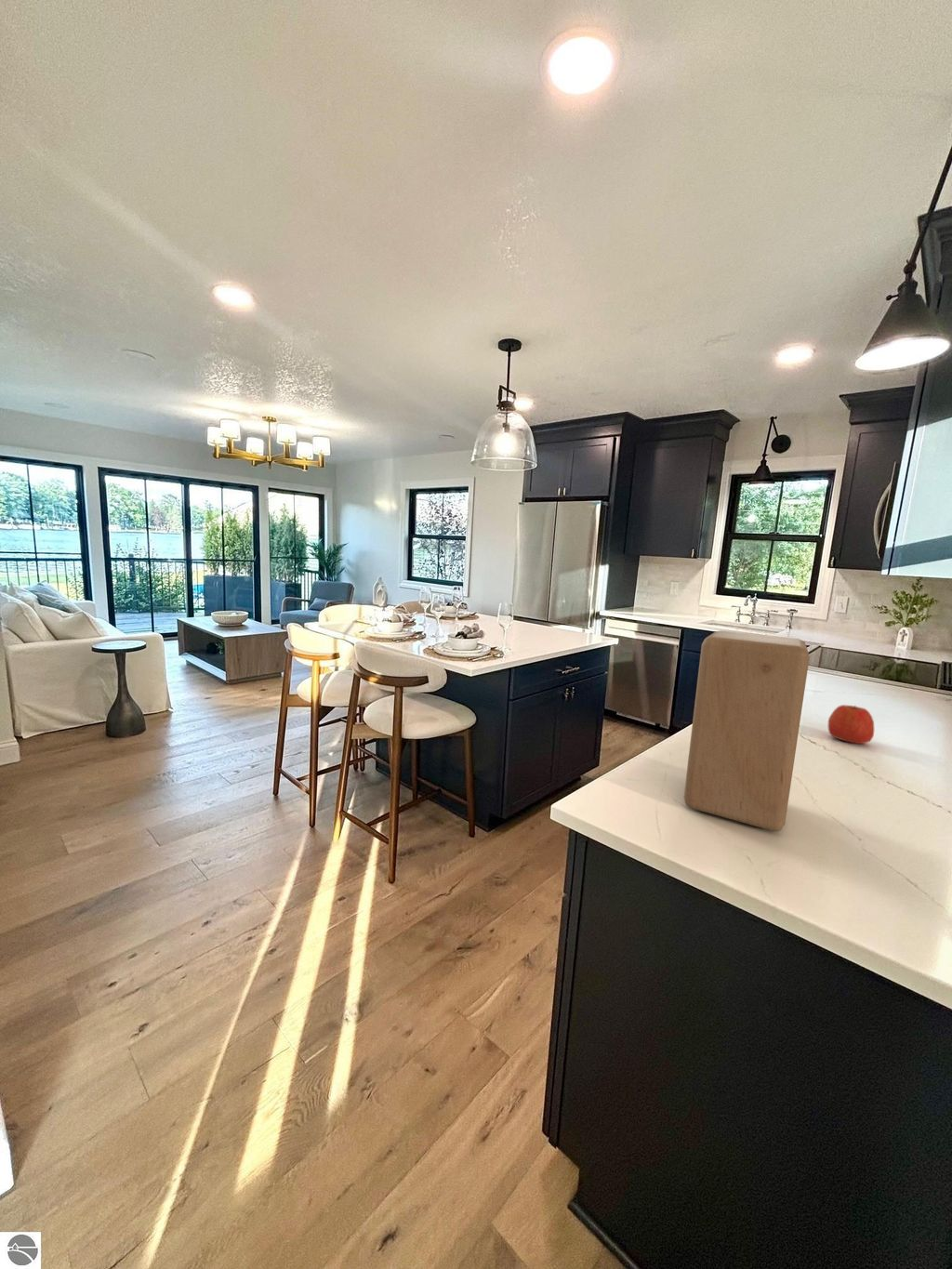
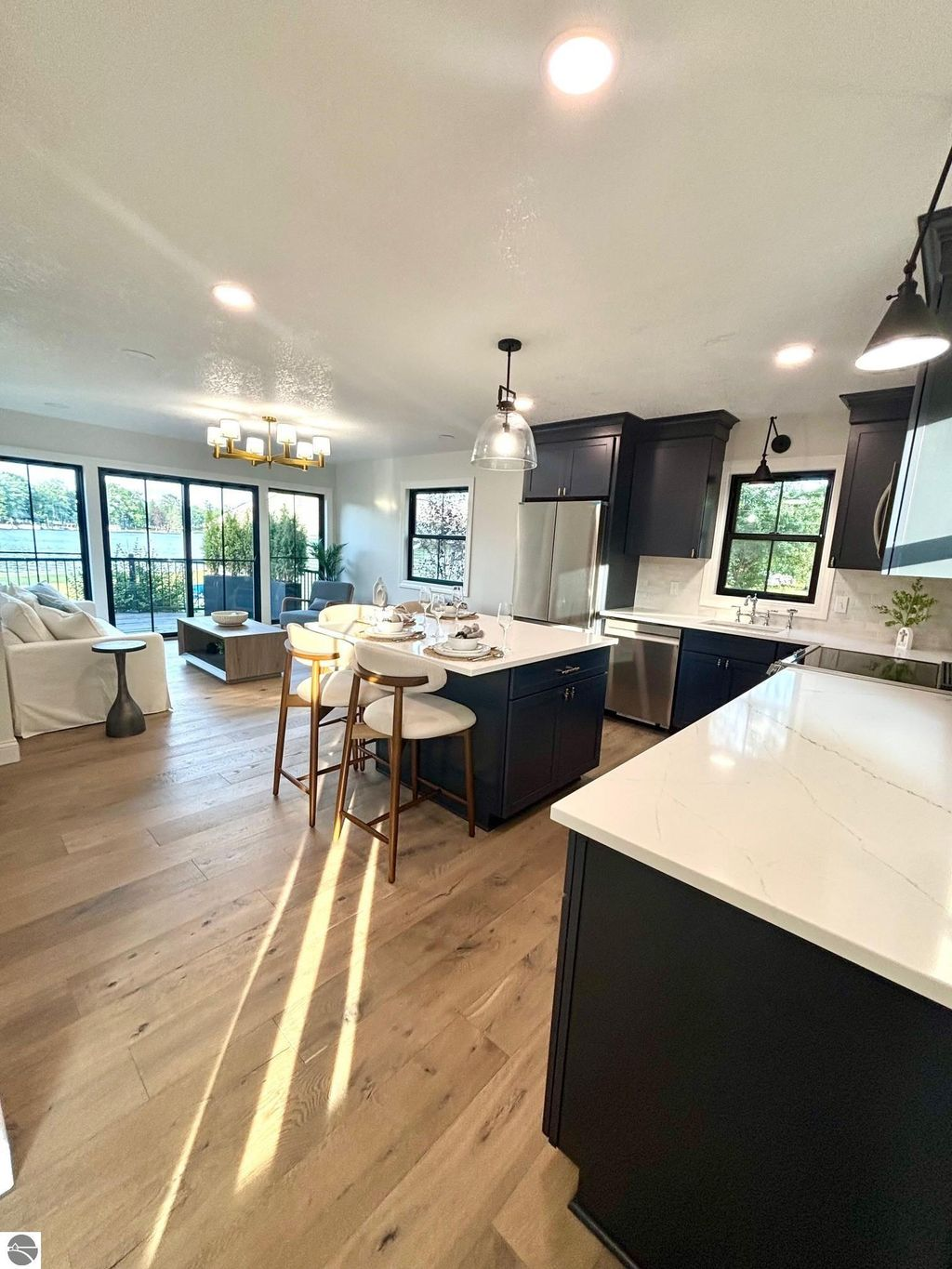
- apple [827,704,875,745]
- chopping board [683,629,811,832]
